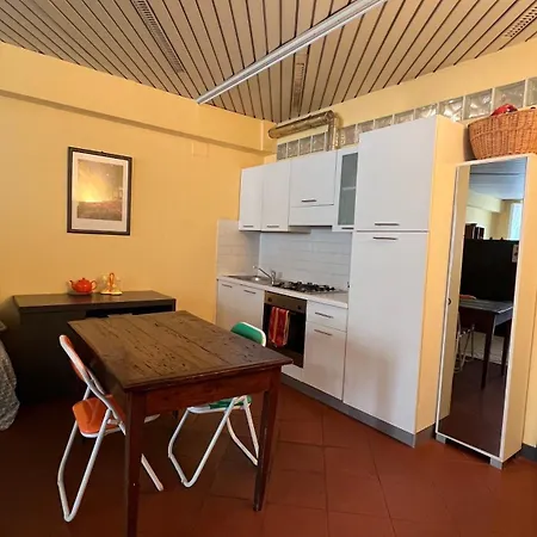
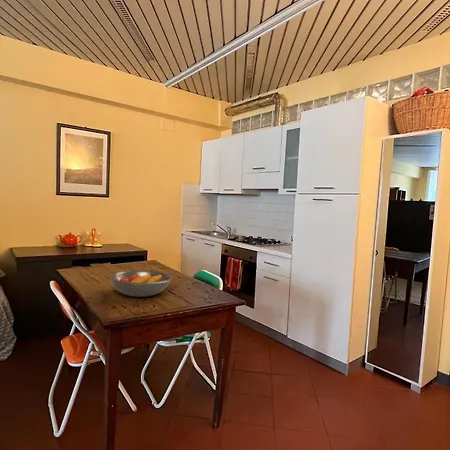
+ fruit bowl [108,270,173,298]
